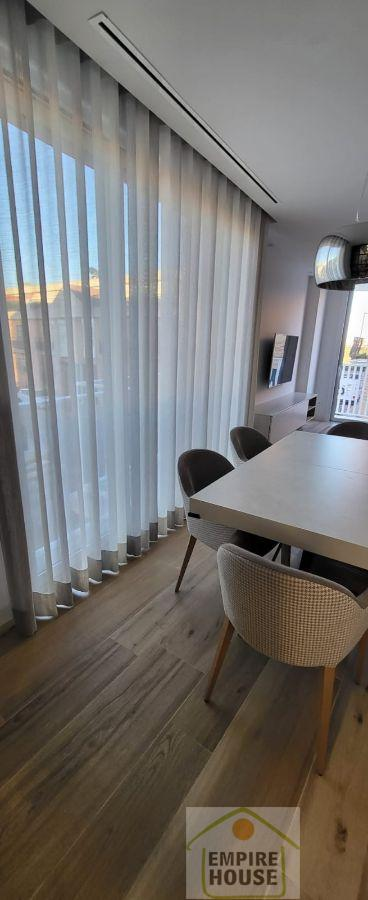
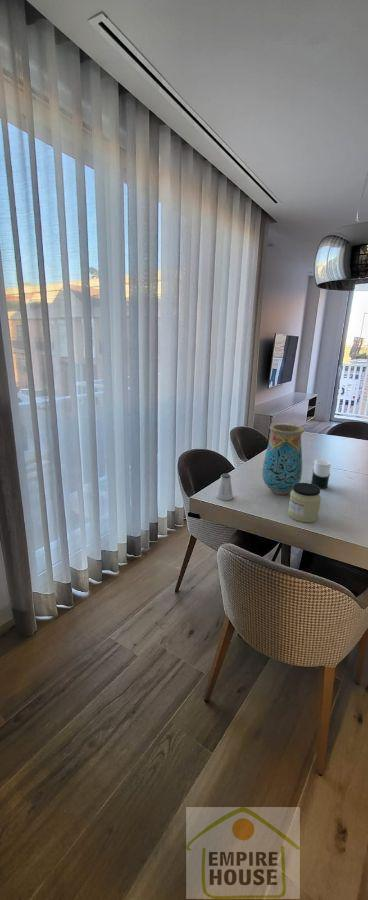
+ jar [287,482,322,523]
+ vase [261,422,306,496]
+ saltshaker [215,473,234,501]
+ cup [310,459,332,490]
